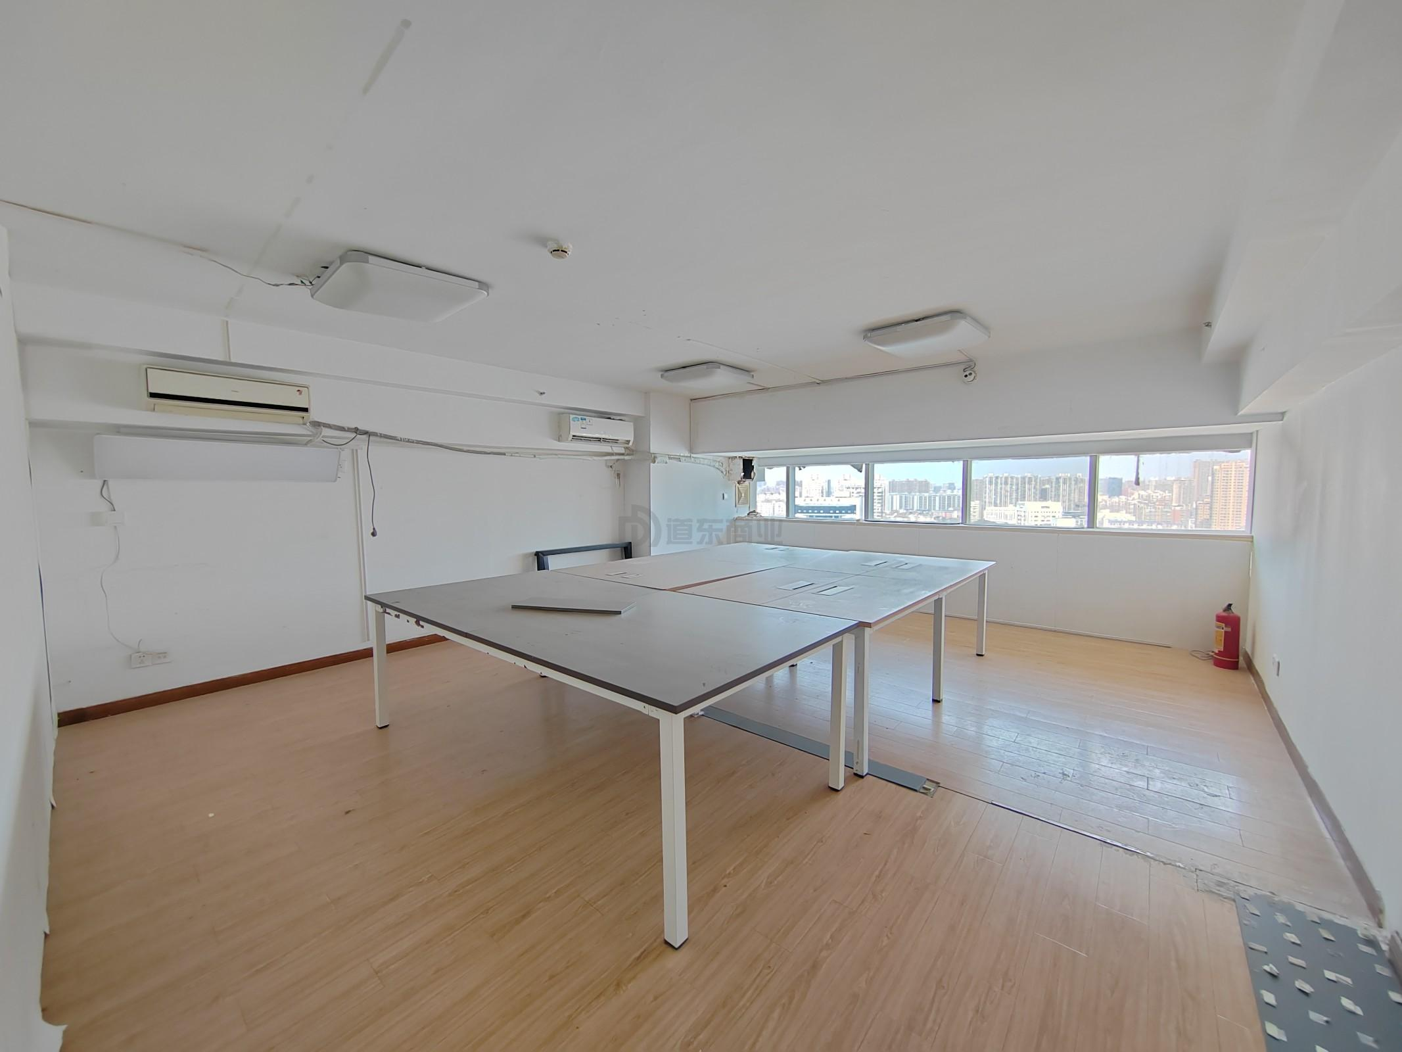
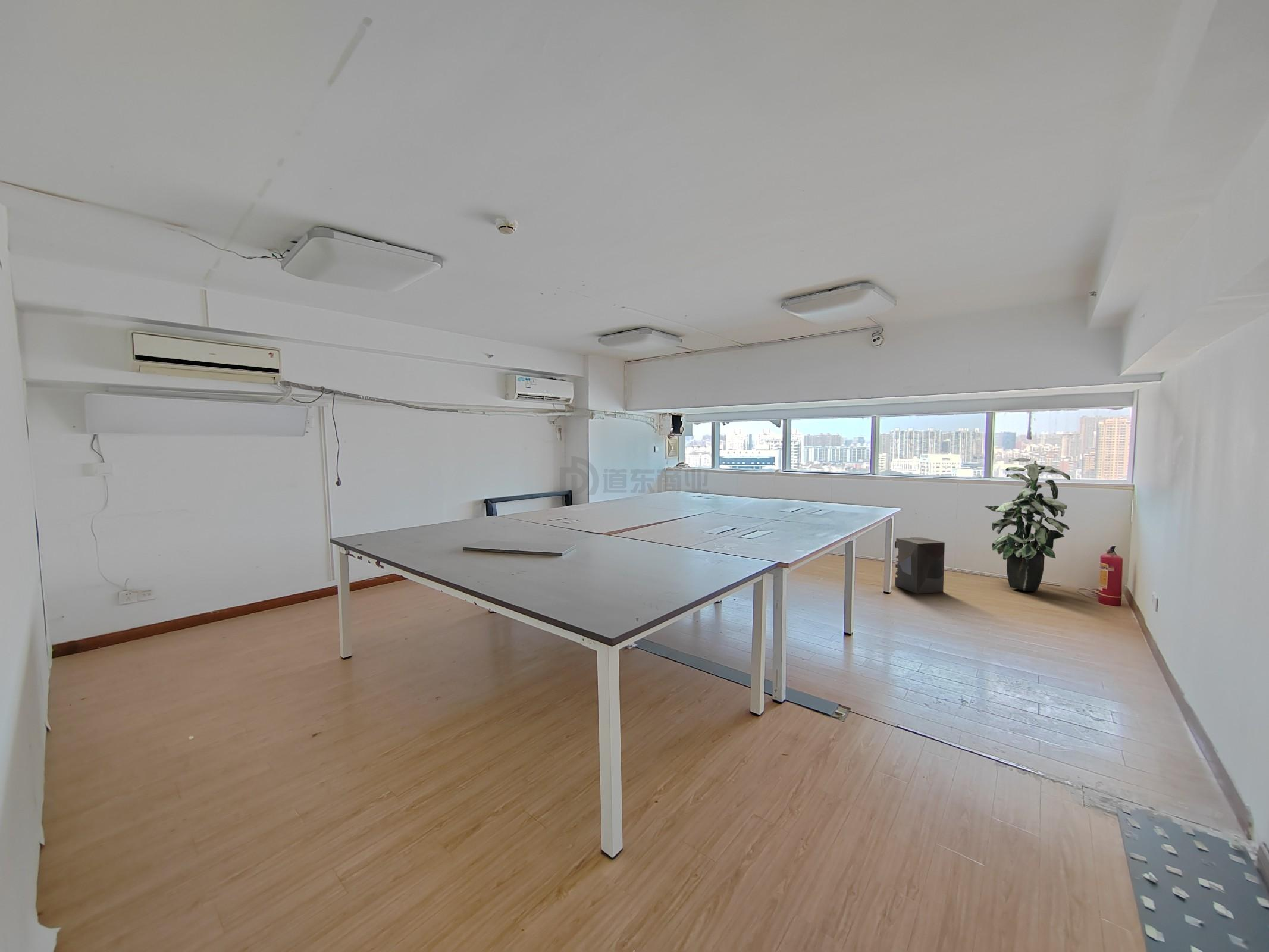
+ indoor plant [984,457,1071,592]
+ storage bin [894,536,945,594]
